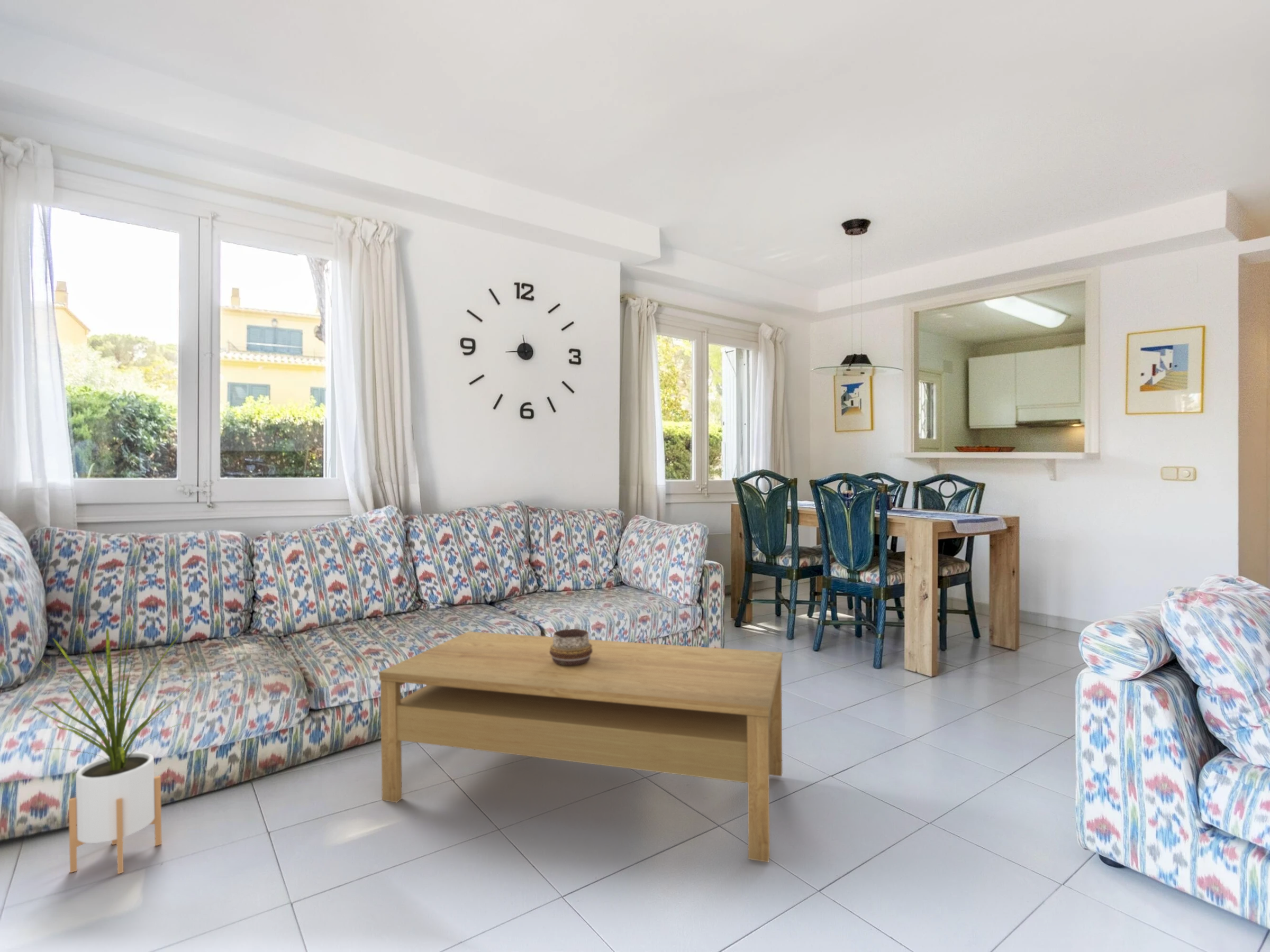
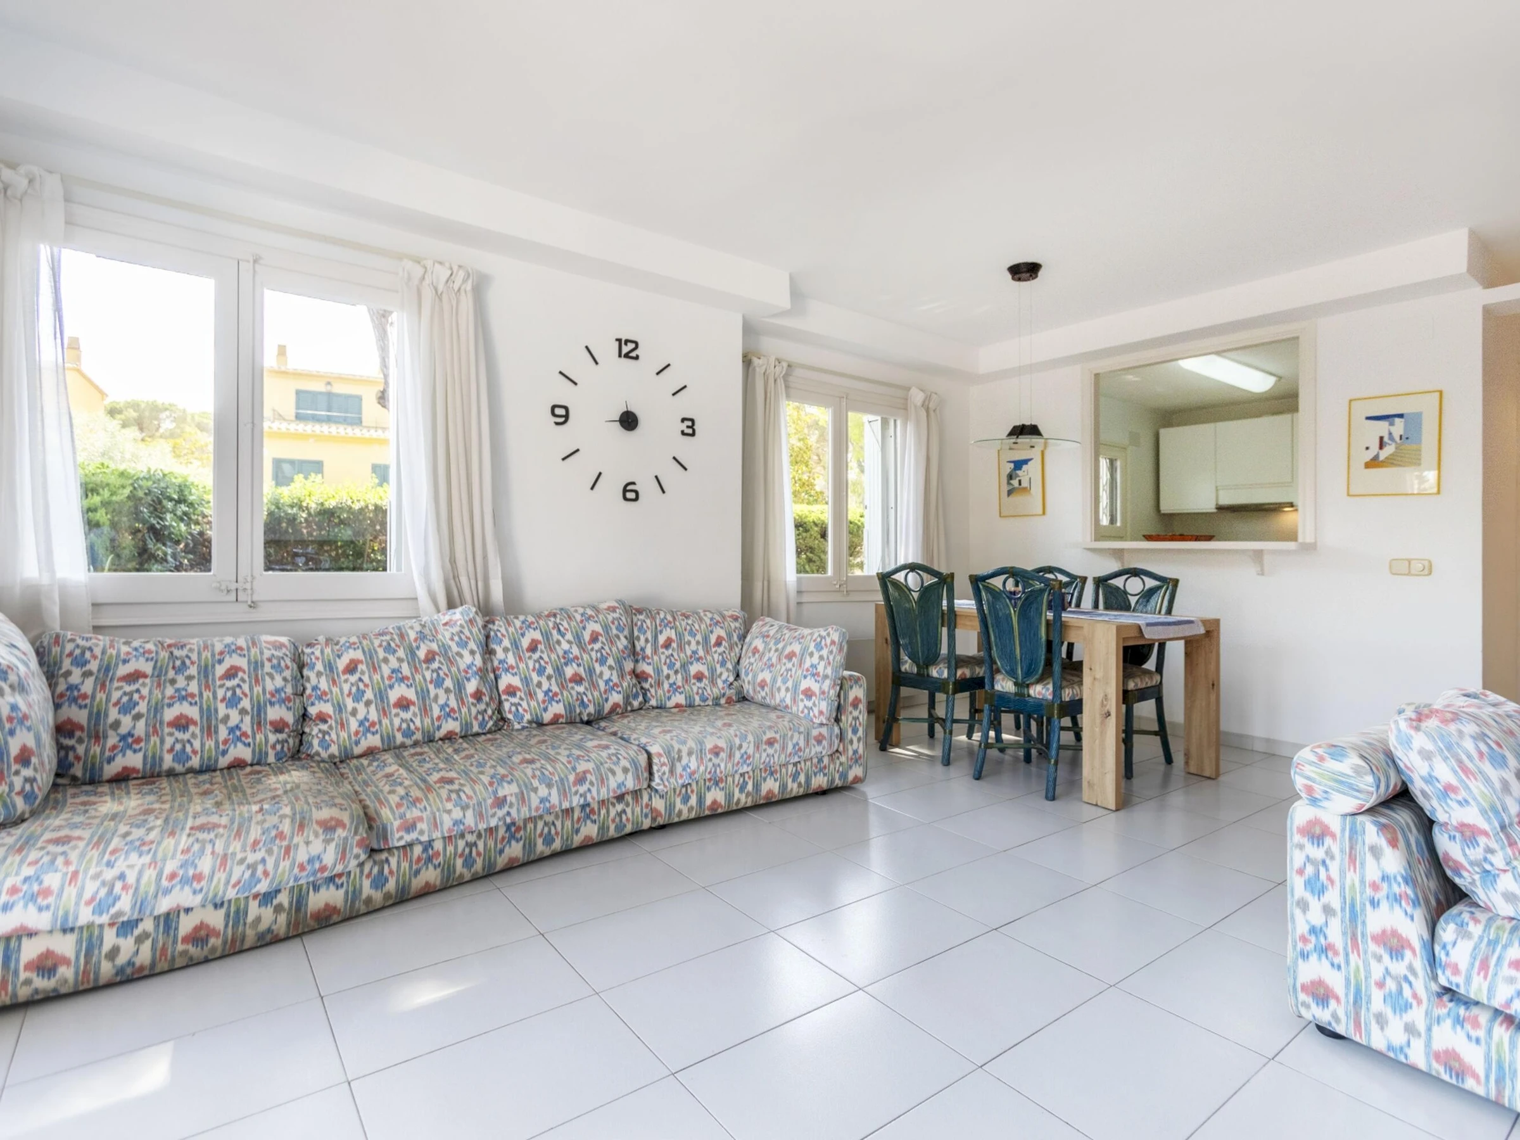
- coffee table [379,631,783,863]
- house plant [28,608,196,875]
- decorative bowl [550,628,593,665]
